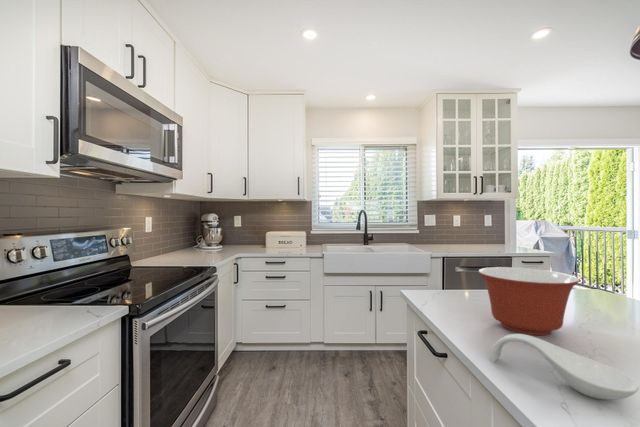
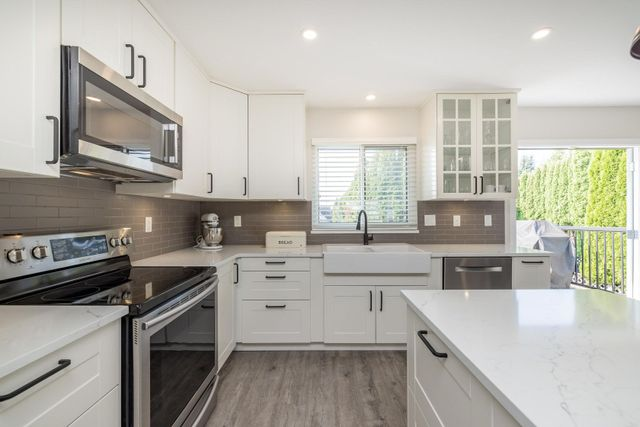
- mixing bowl [477,266,581,336]
- spoon rest [489,333,640,401]
